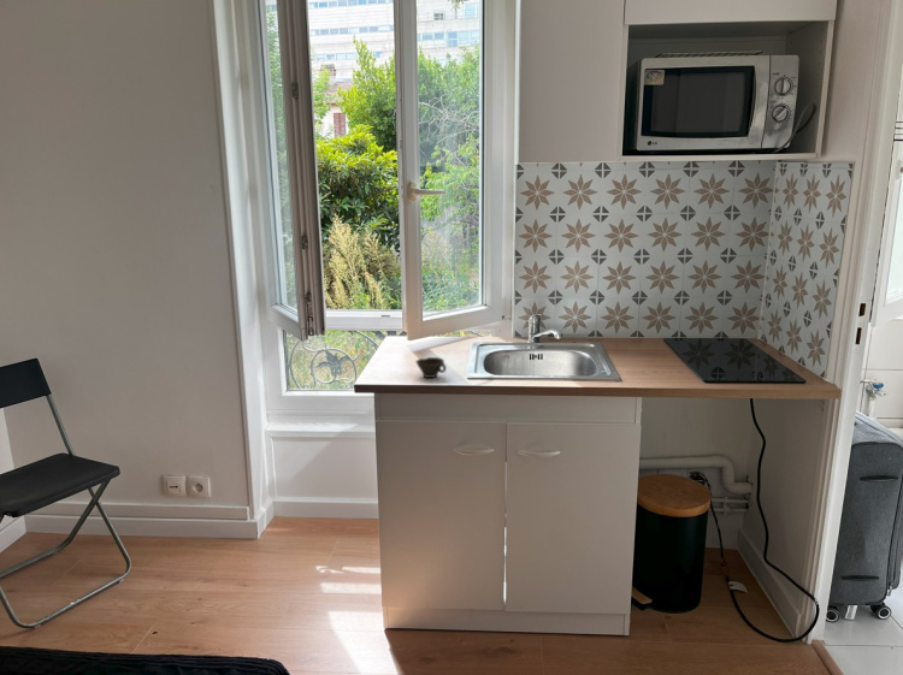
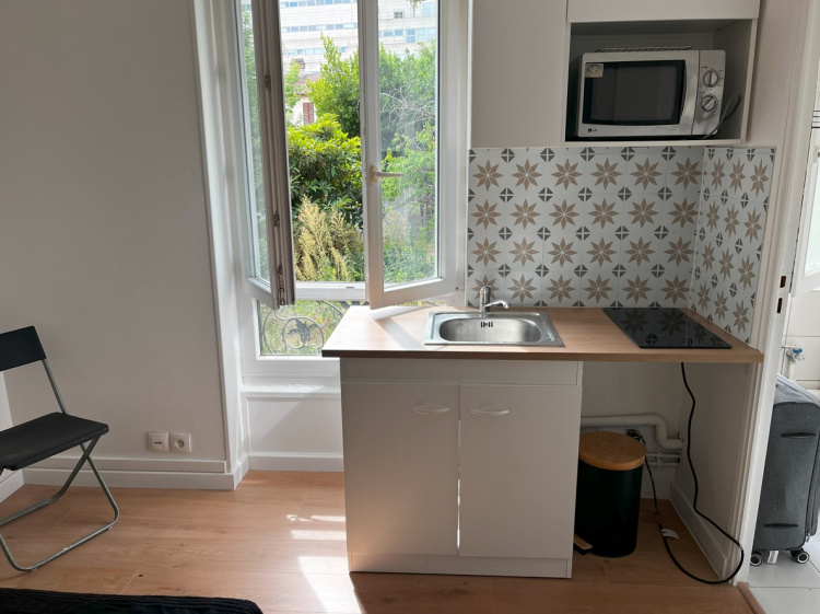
- cup [414,356,448,379]
